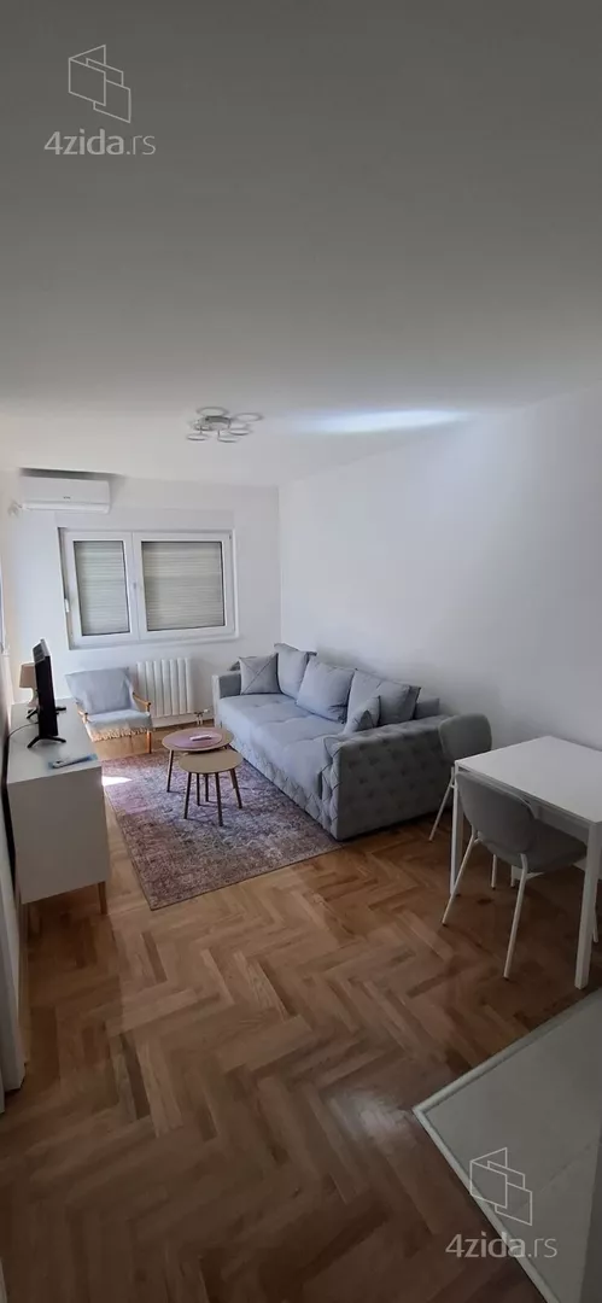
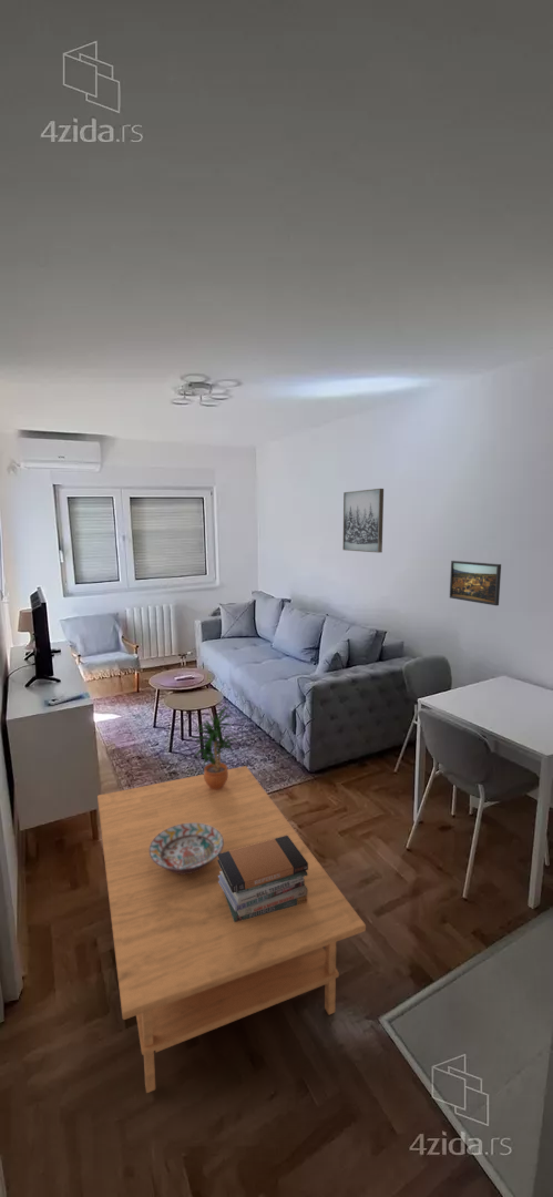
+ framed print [449,560,502,606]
+ book stack [217,835,308,922]
+ potted plant [187,705,237,790]
+ coffee table [96,765,367,1094]
+ decorative bowl [150,823,224,874]
+ wall art [341,488,385,554]
